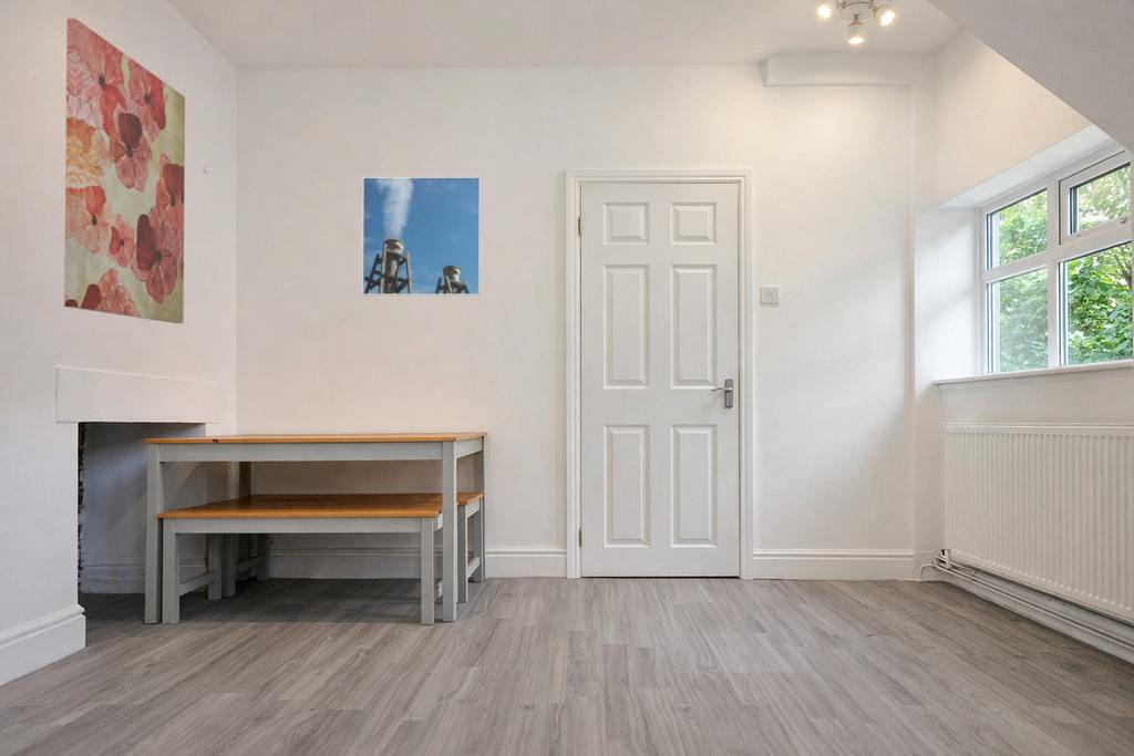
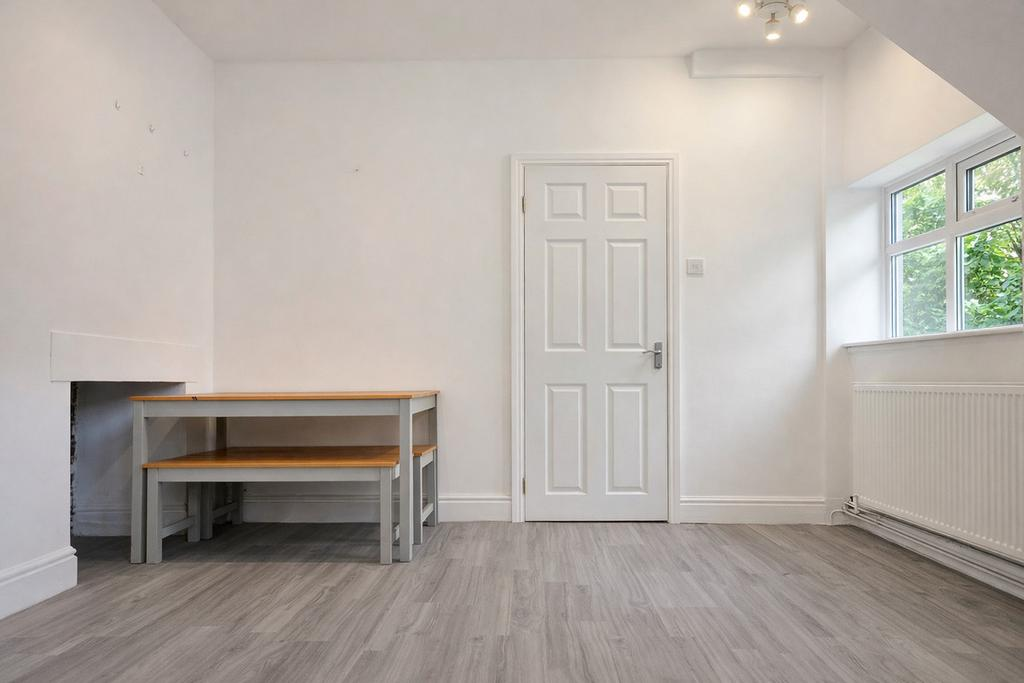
- wall art [63,18,186,324]
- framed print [361,176,482,297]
